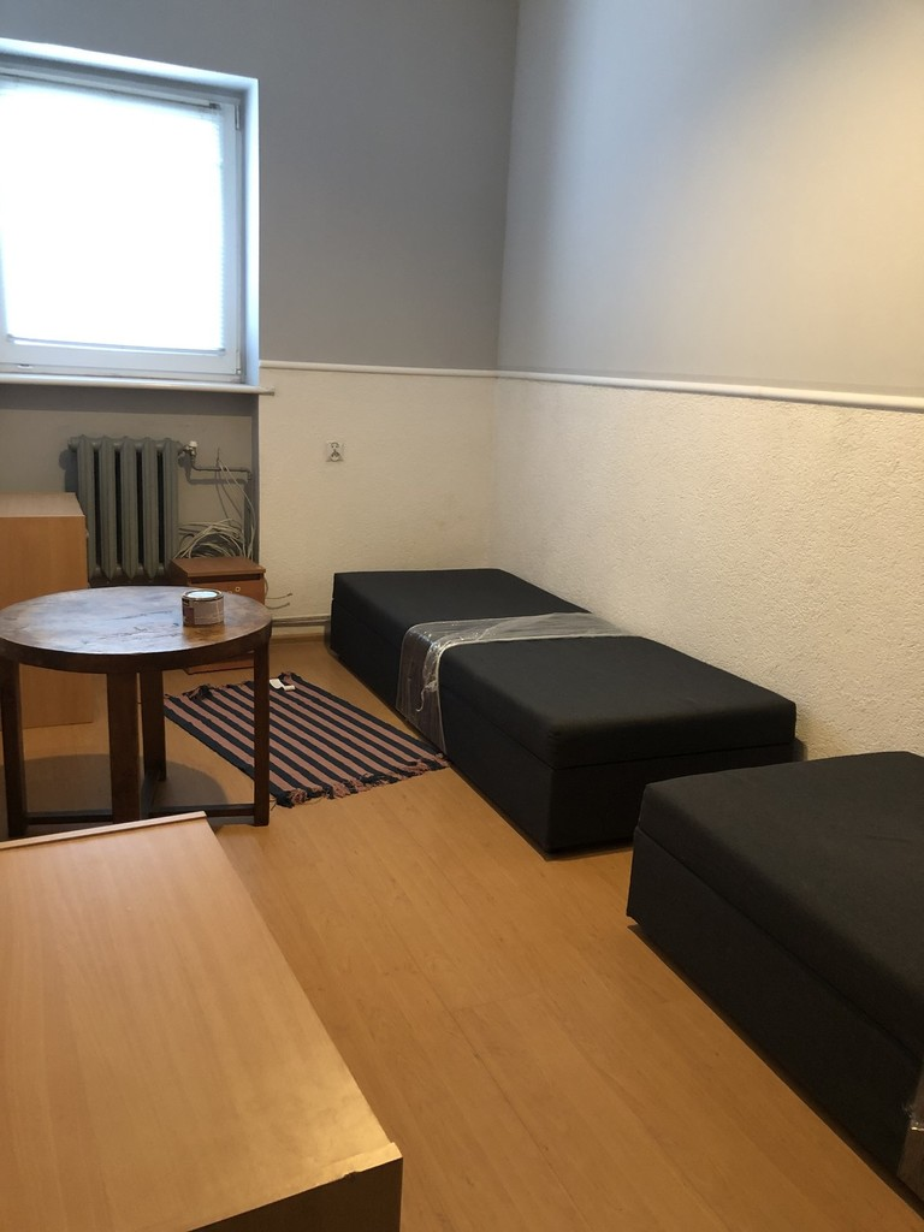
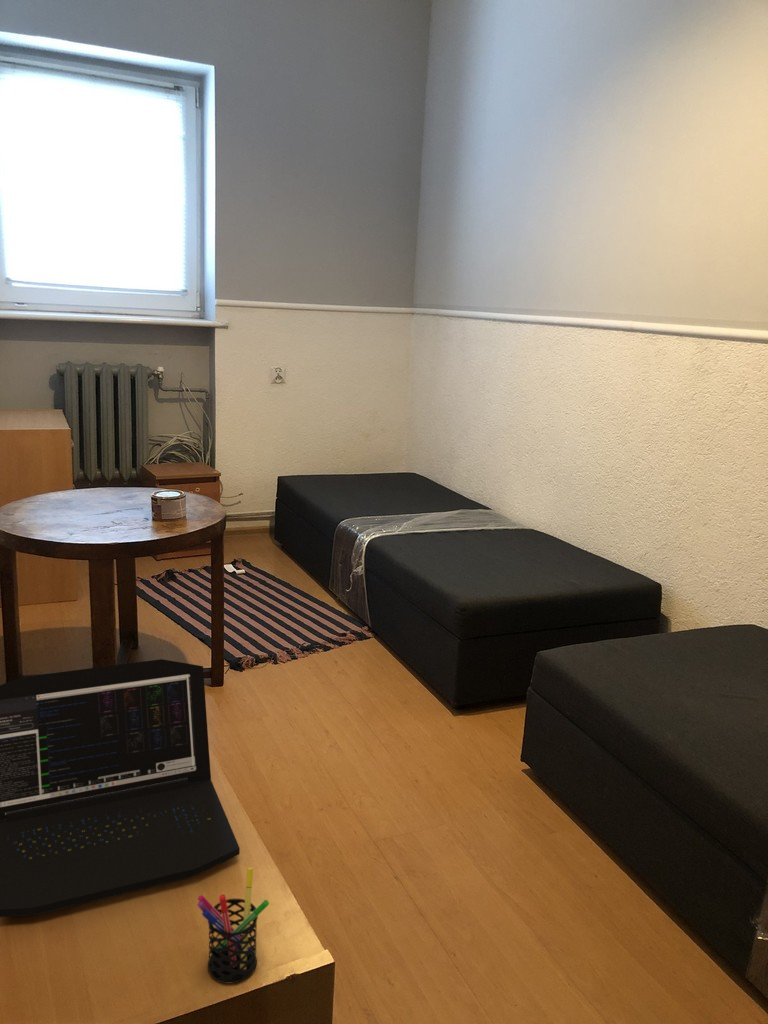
+ pen holder [196,867,270,985]
+ laptop [0,658,241,918]
